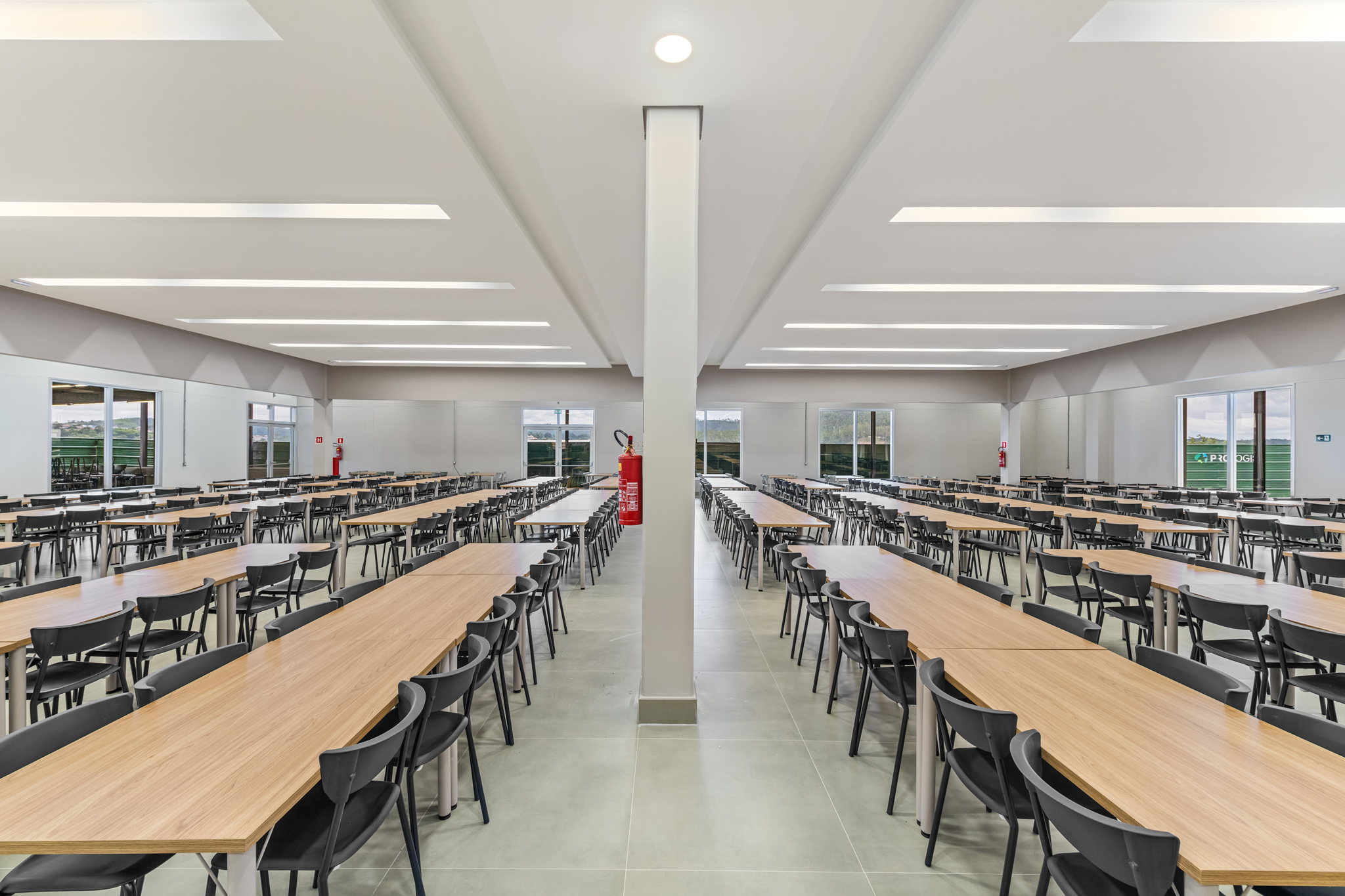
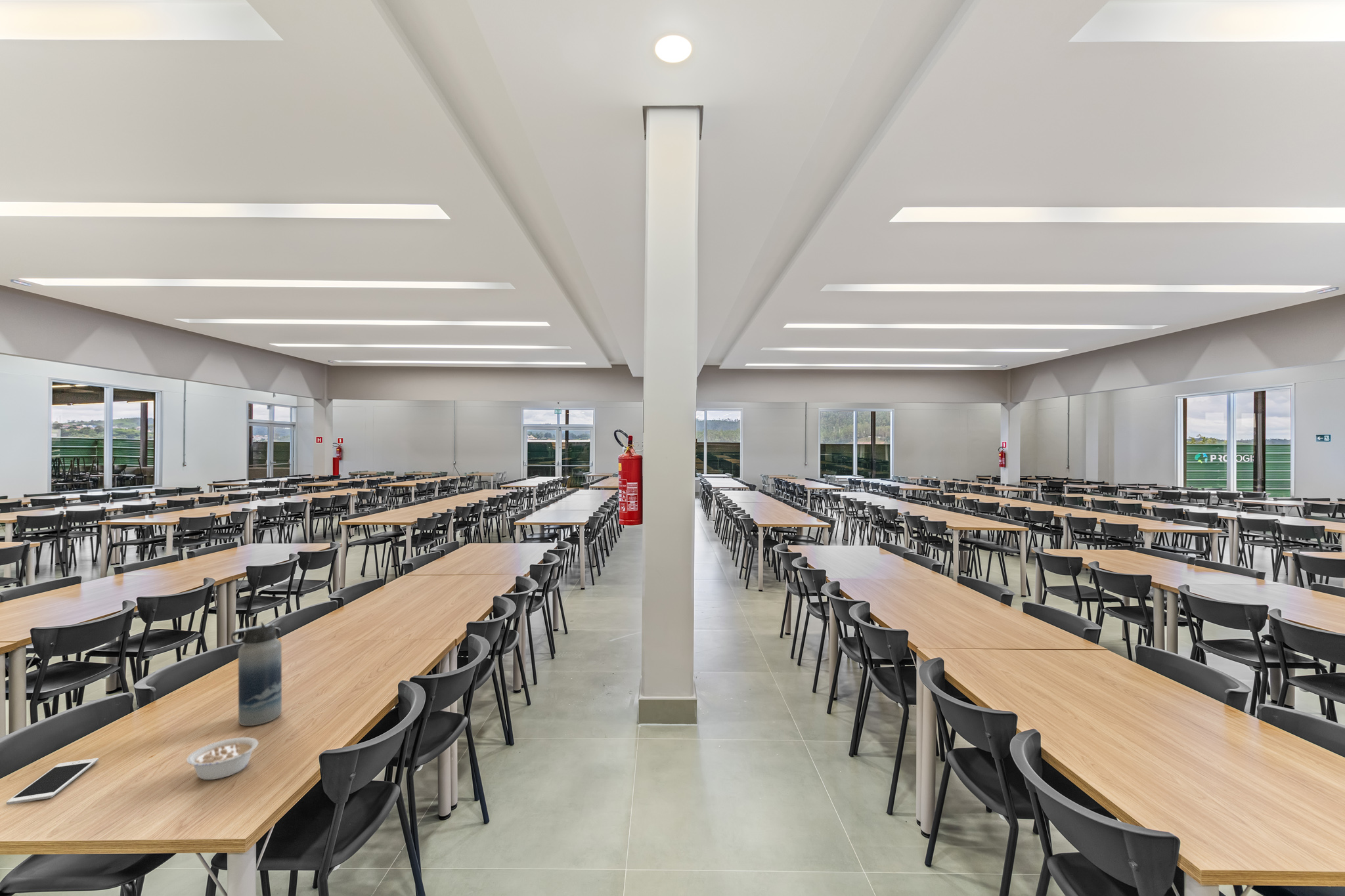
+ water bottle [230,621,282,727]
+ legume [186,736,259,780]
+ cell phone [6,757,99,805]
